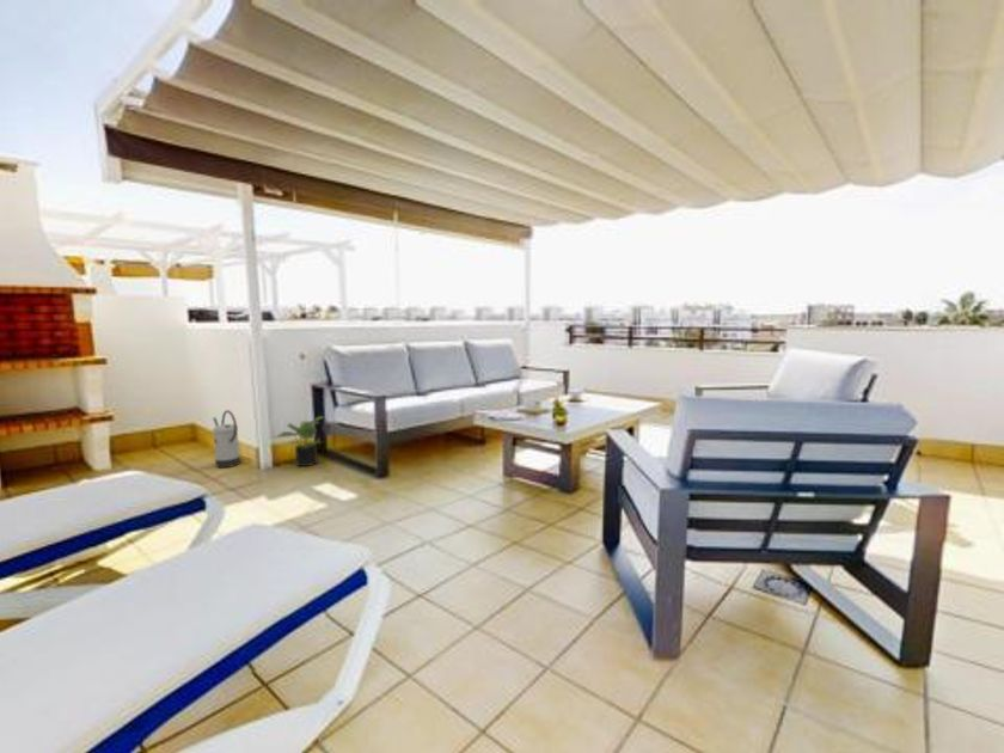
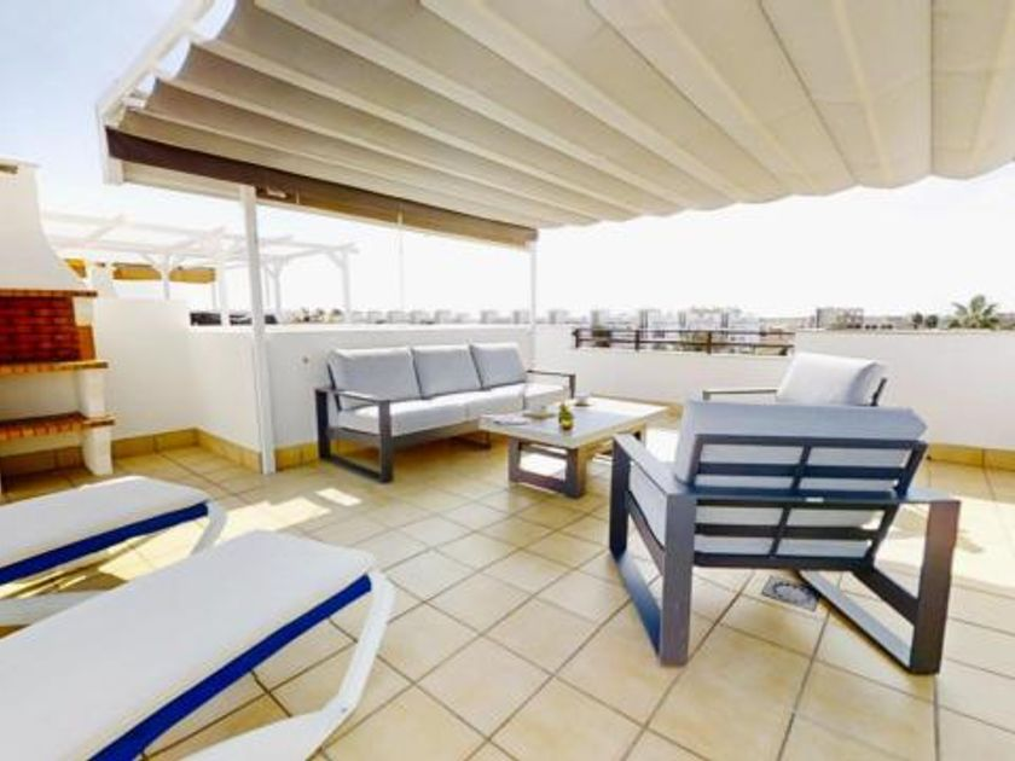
- watering can [212,409,241,469]
- potted plant [274,415,327,467]
